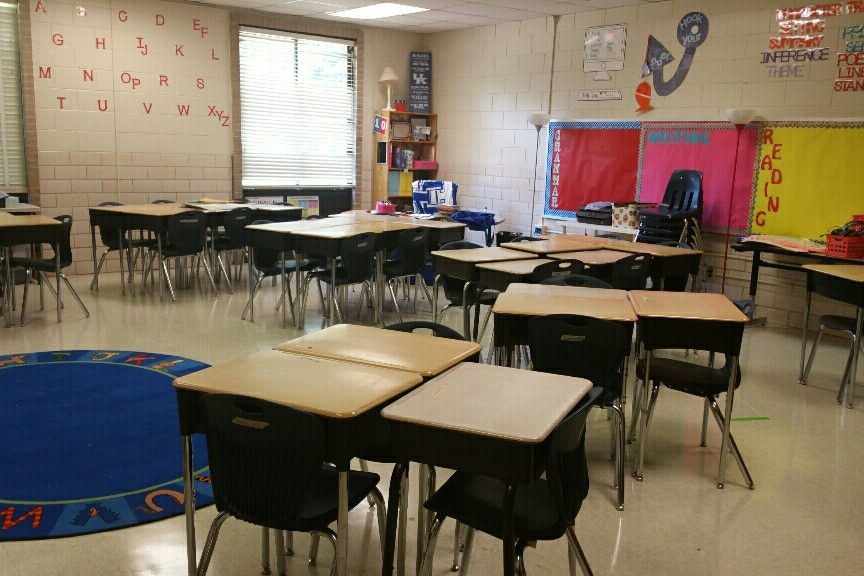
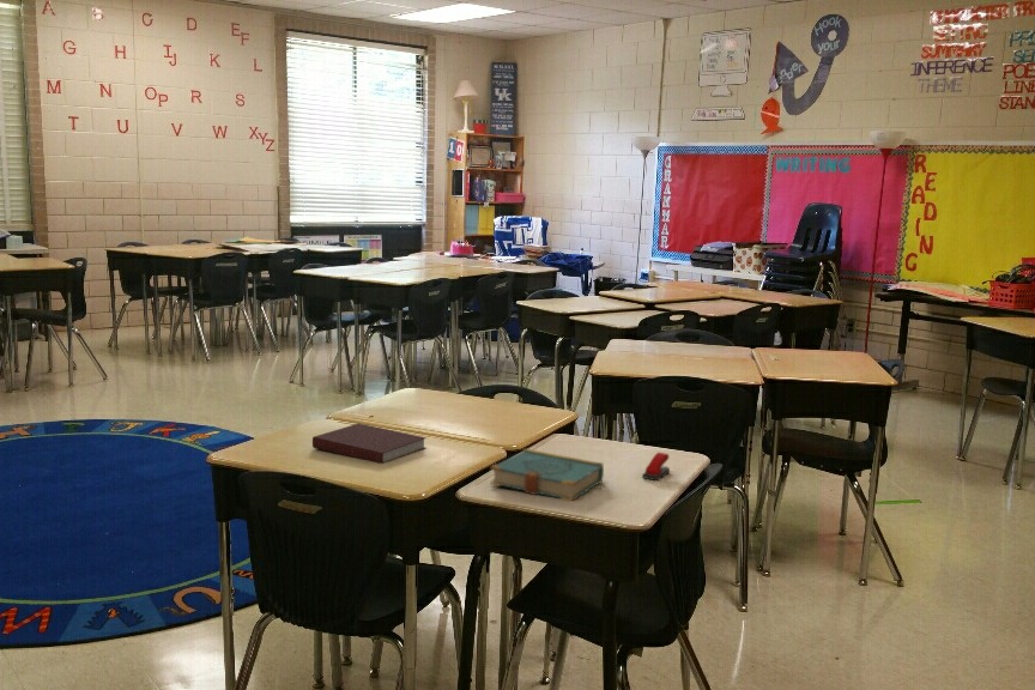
+ stapler [641,452,671,482]
+ book [489,448,605,502]
+ notebook [311,422,428,465]
